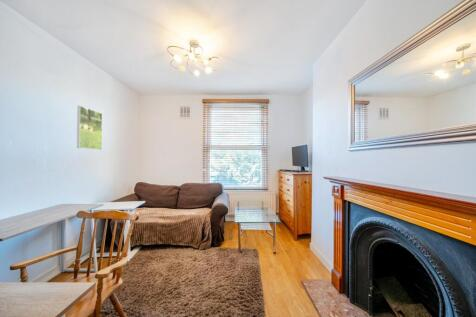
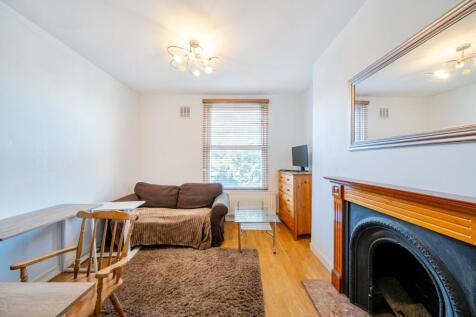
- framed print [76,105,103,151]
